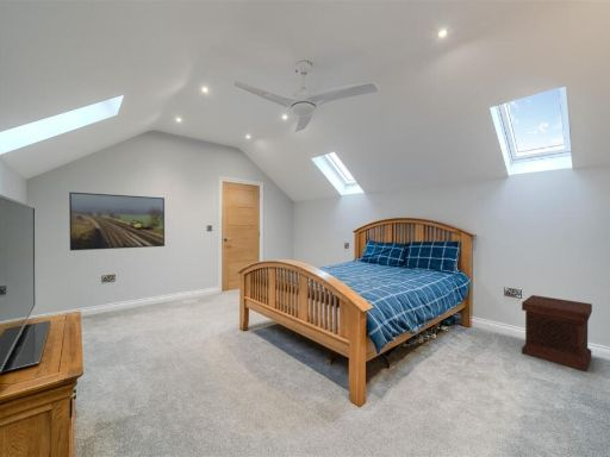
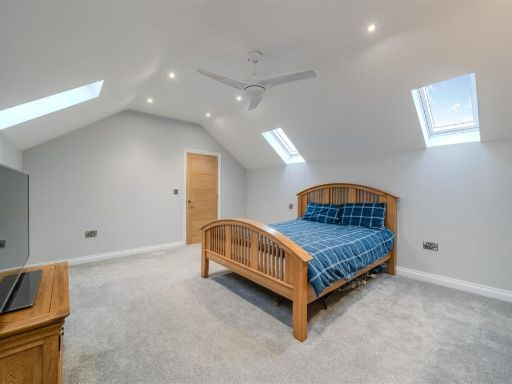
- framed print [68,192,166,251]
- side table [521,294,593,373]
